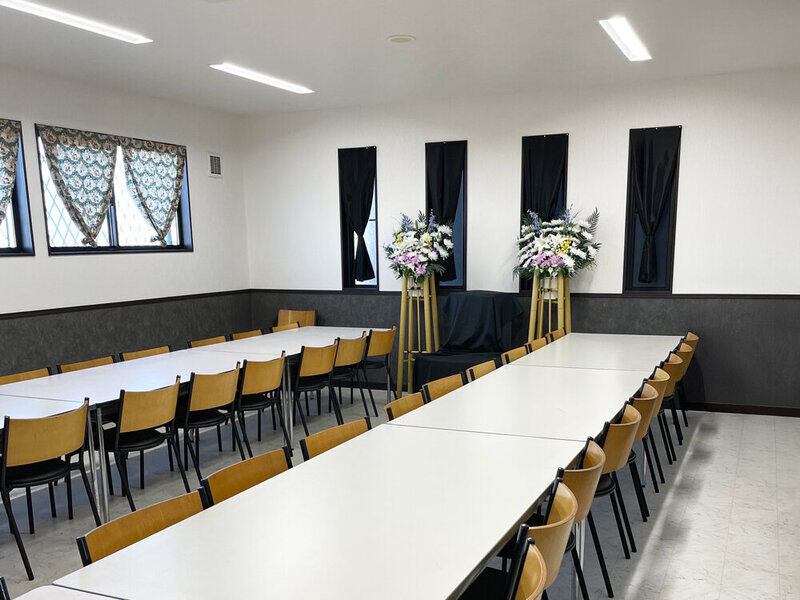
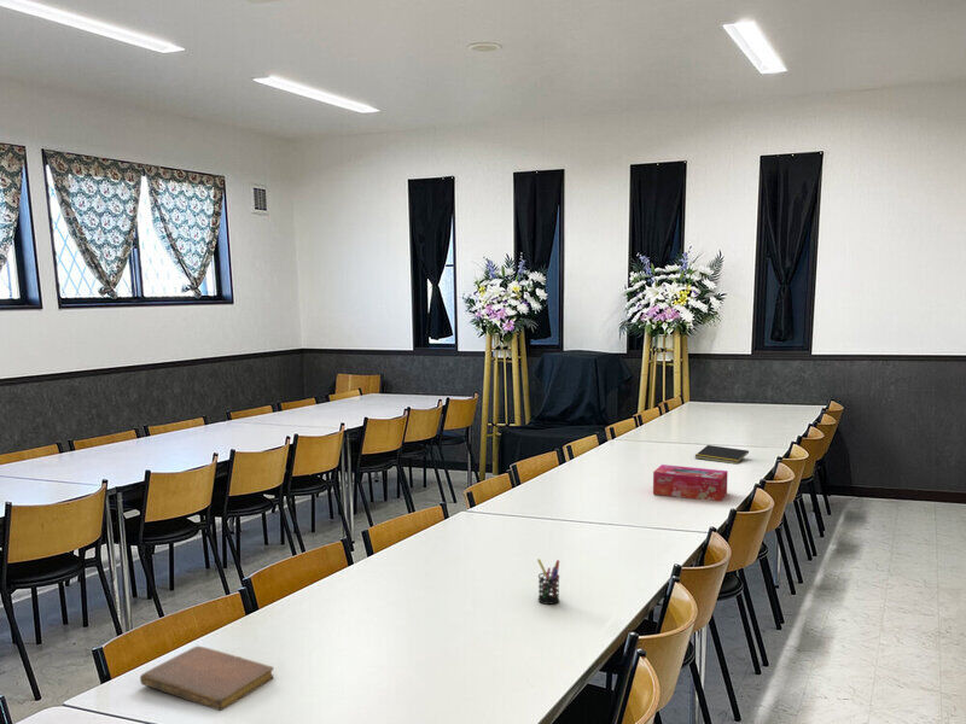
+ tissue box [652,463,728,503]
+ pen holder [536,557,560,606]
+ notebook [139,644,275,712]
+ notepad [694,444,750,466]
